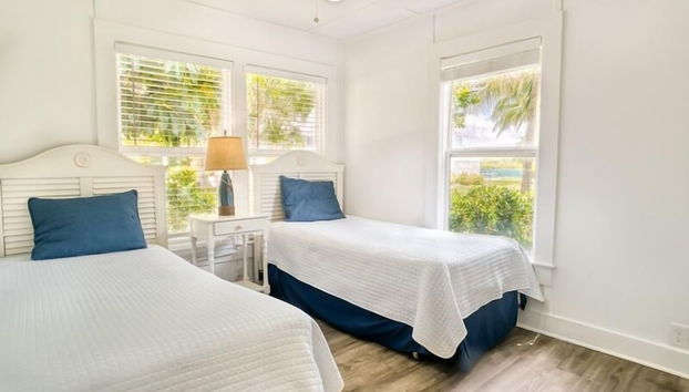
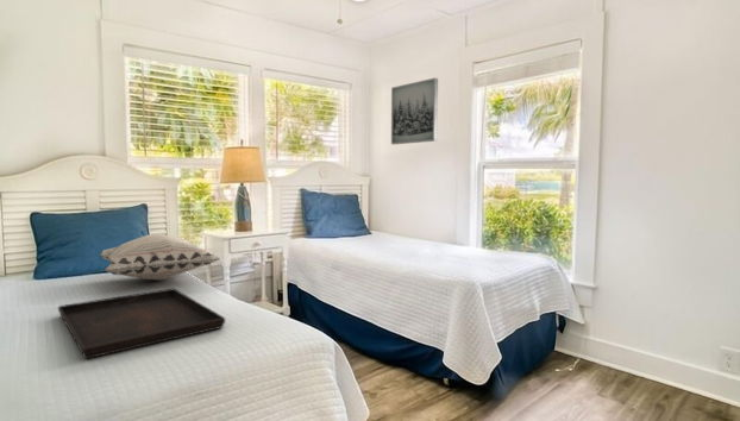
+ decorative pillow [98,233,221,282]
+ serving tray [57,287,226,360]
+ wall art [390,77,439,145]
